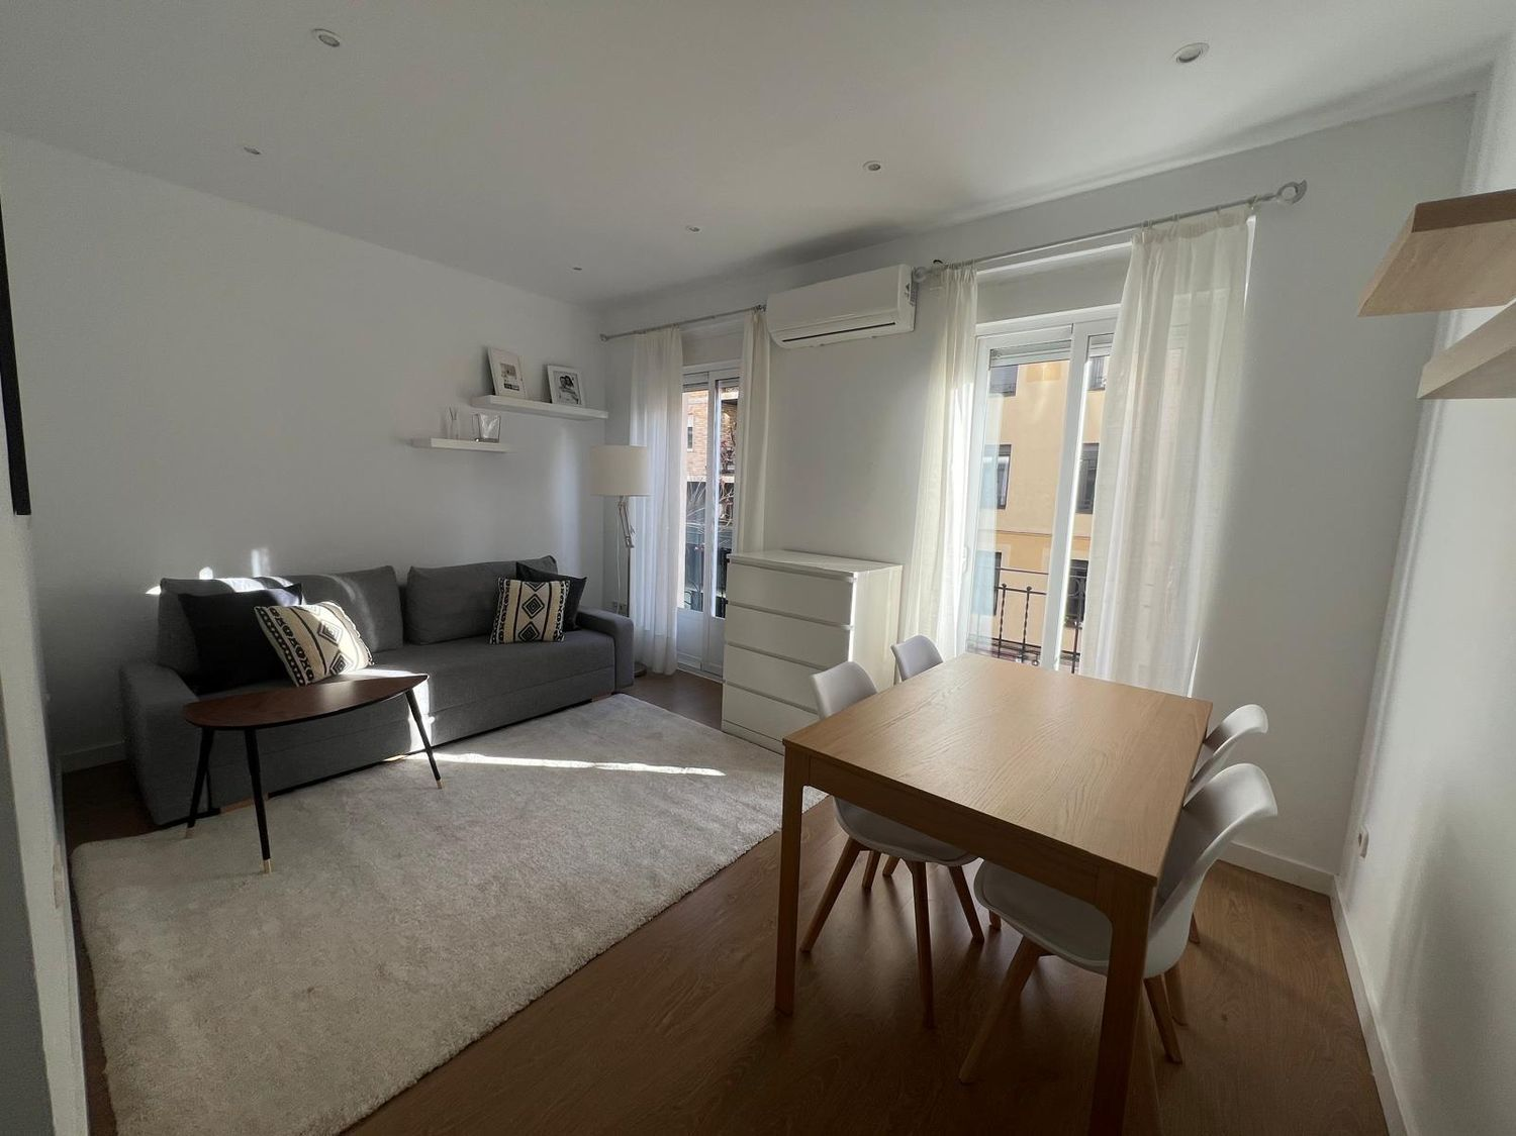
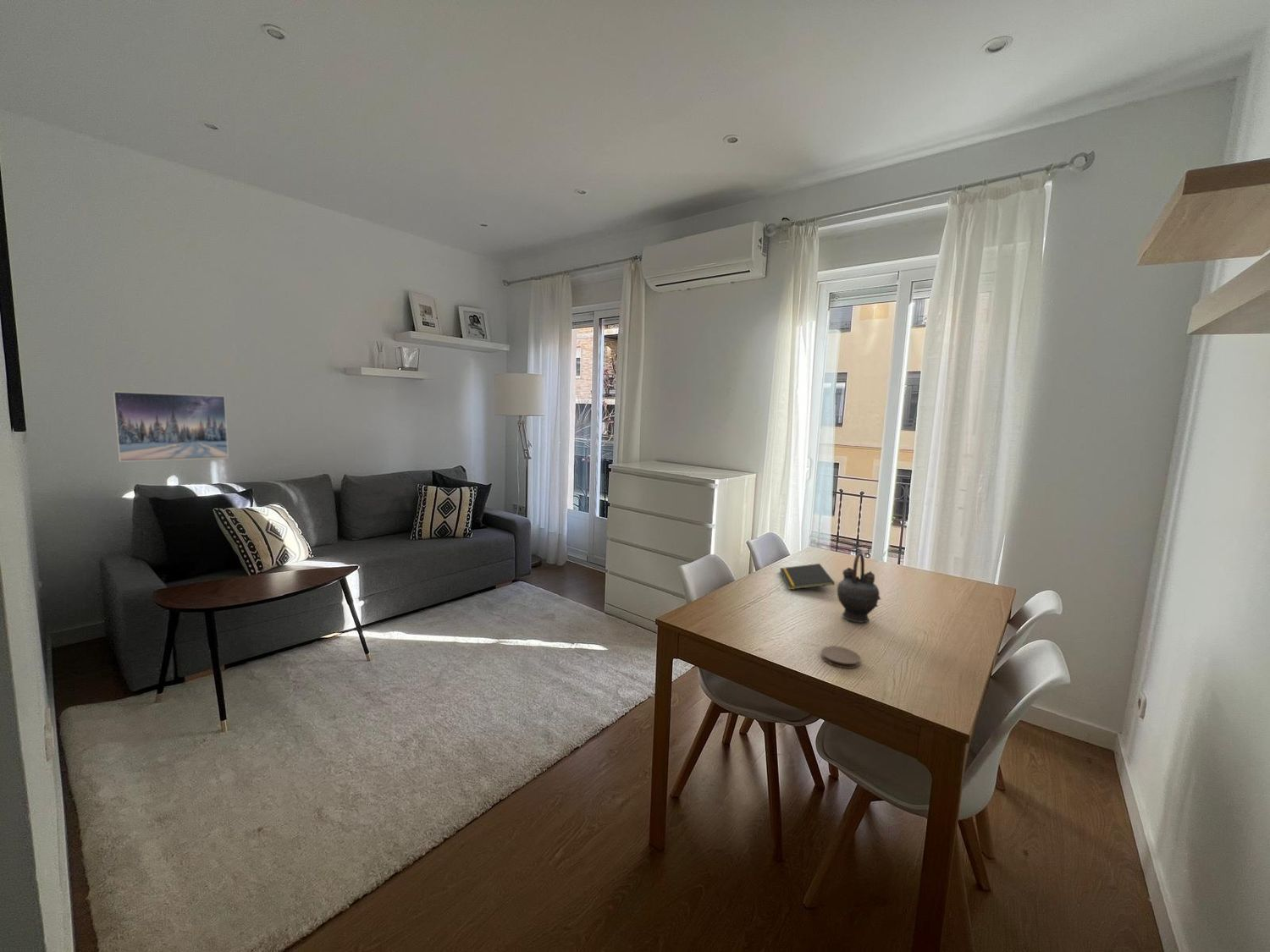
+ coaster [820,645,862,669]
+ teapot [837,552,881,624]
+ notepad [779,563,835,591]
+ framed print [112,390,229,463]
